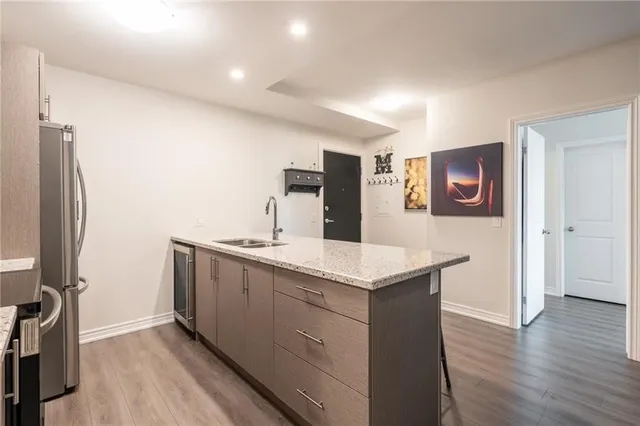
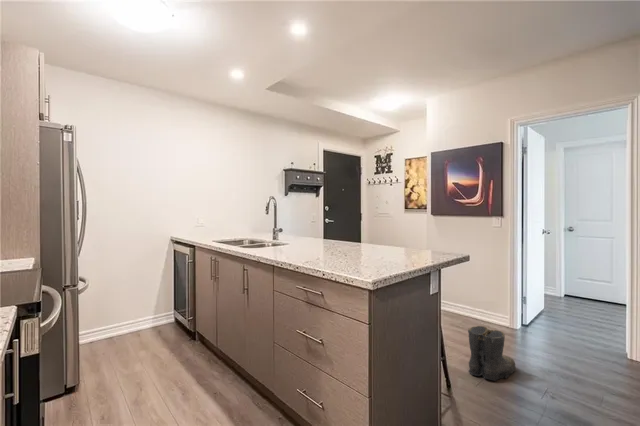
+ boots [466,325,517,382]
